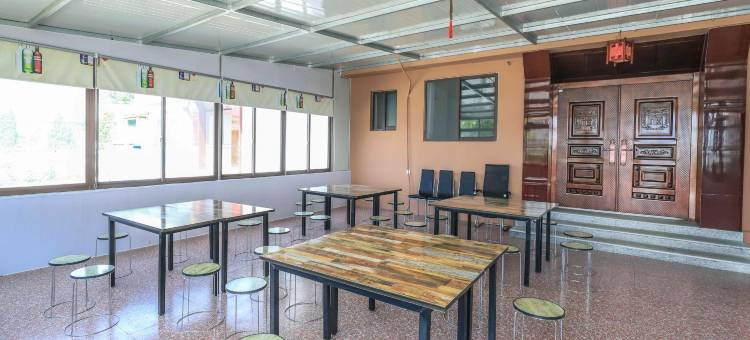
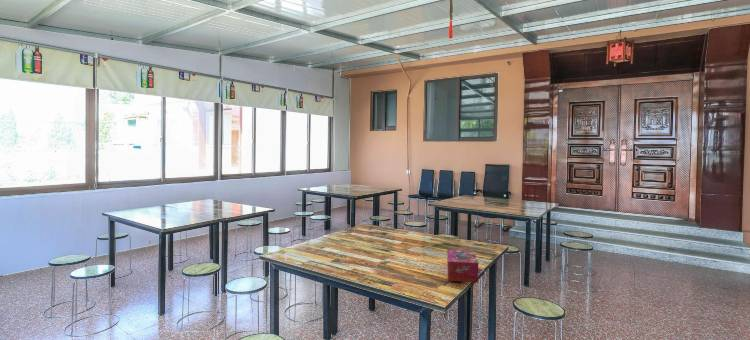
+ tissue box [446,249,479,283]
